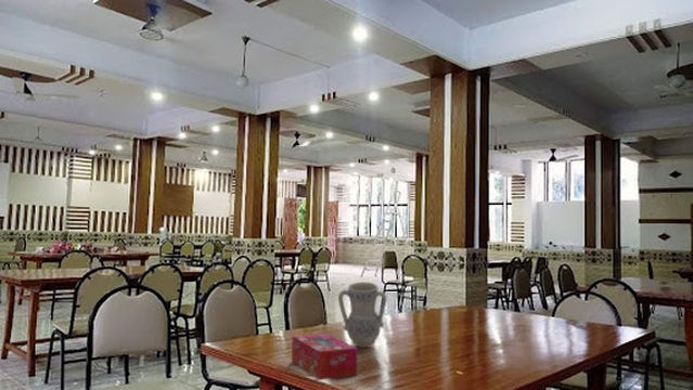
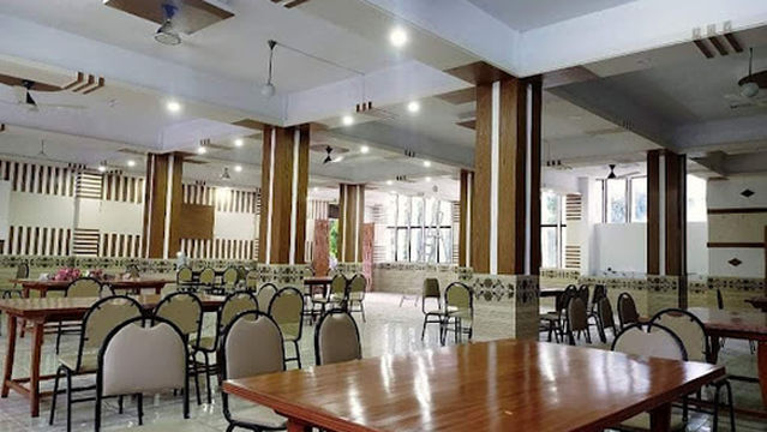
- tissue box [291,333,358,380]
- vase [337,281,388,349]
